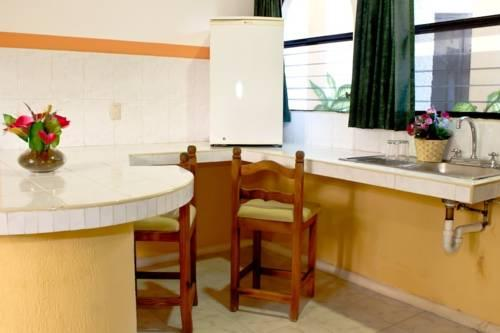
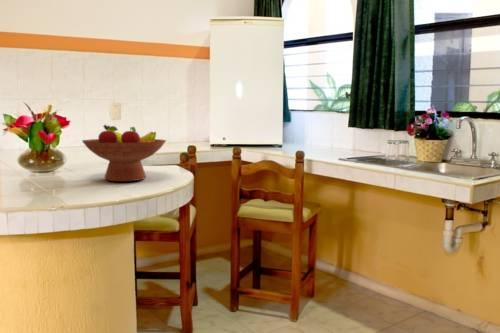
+ fruit bowl [81,124,167,182]
